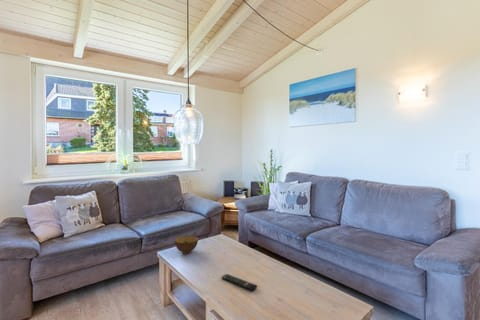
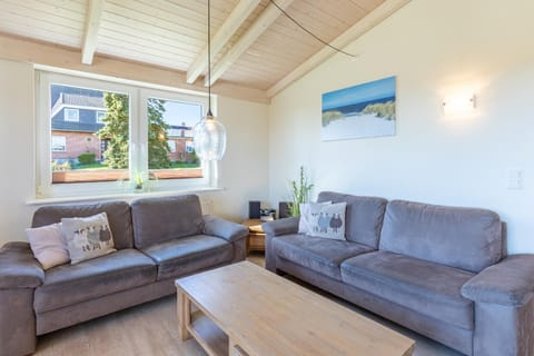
- remote control [221,273,258,291]
- bowl [174,235,199,255]
